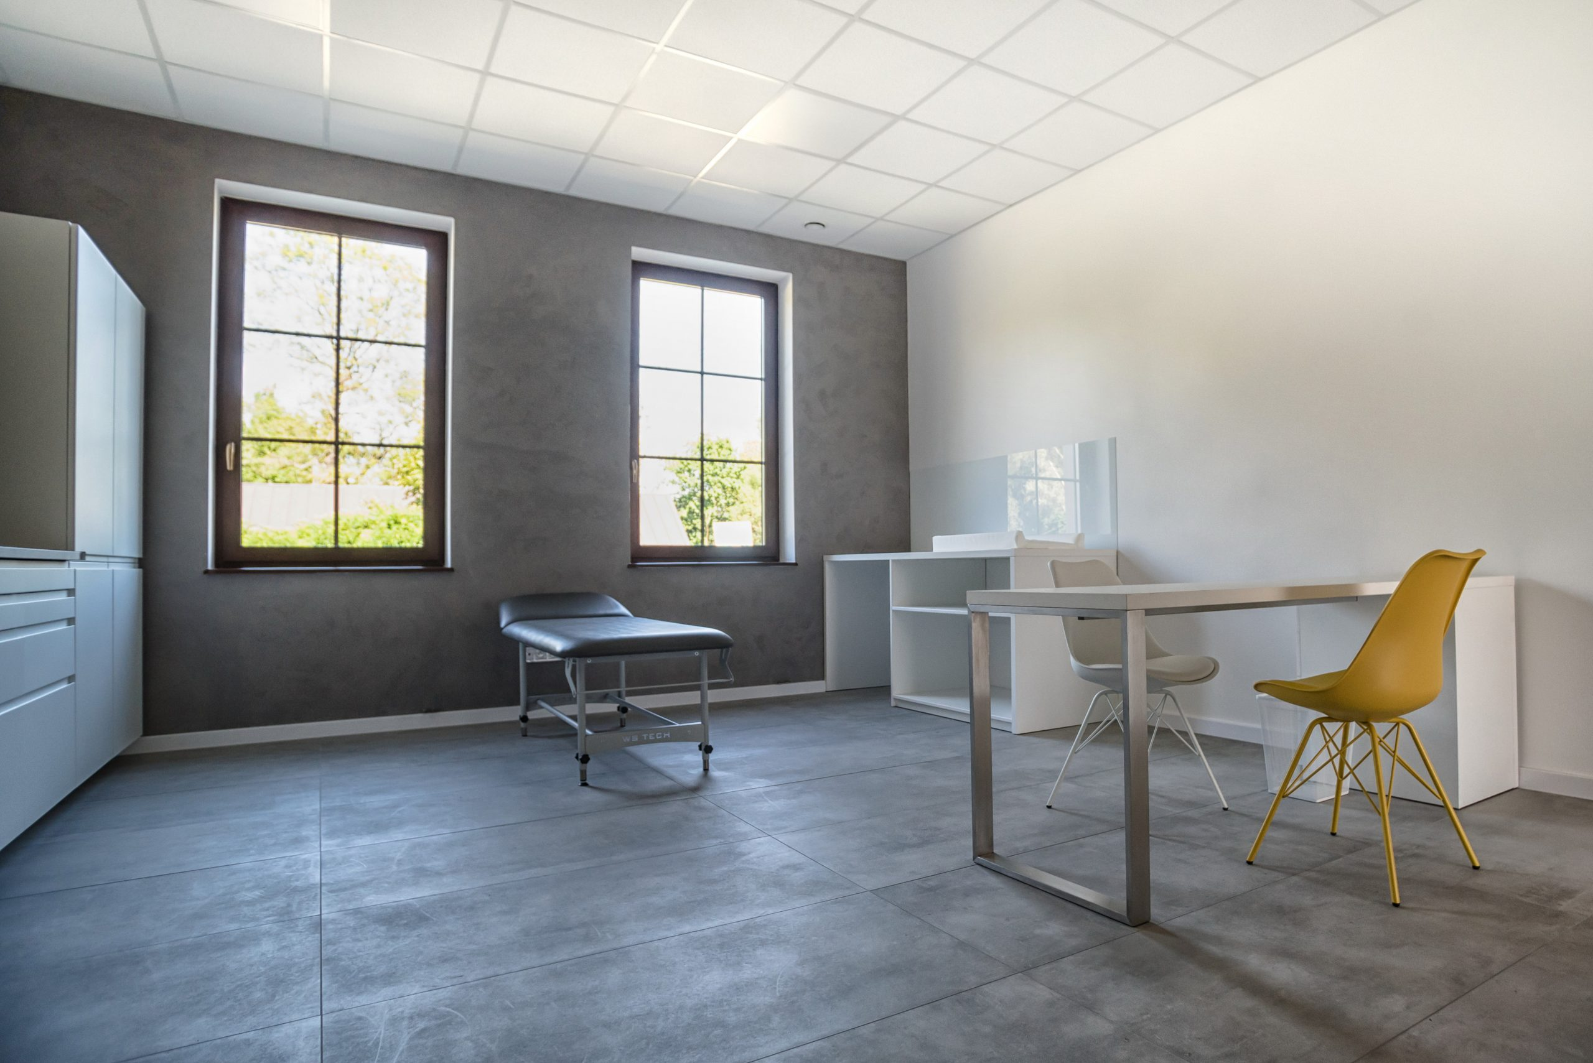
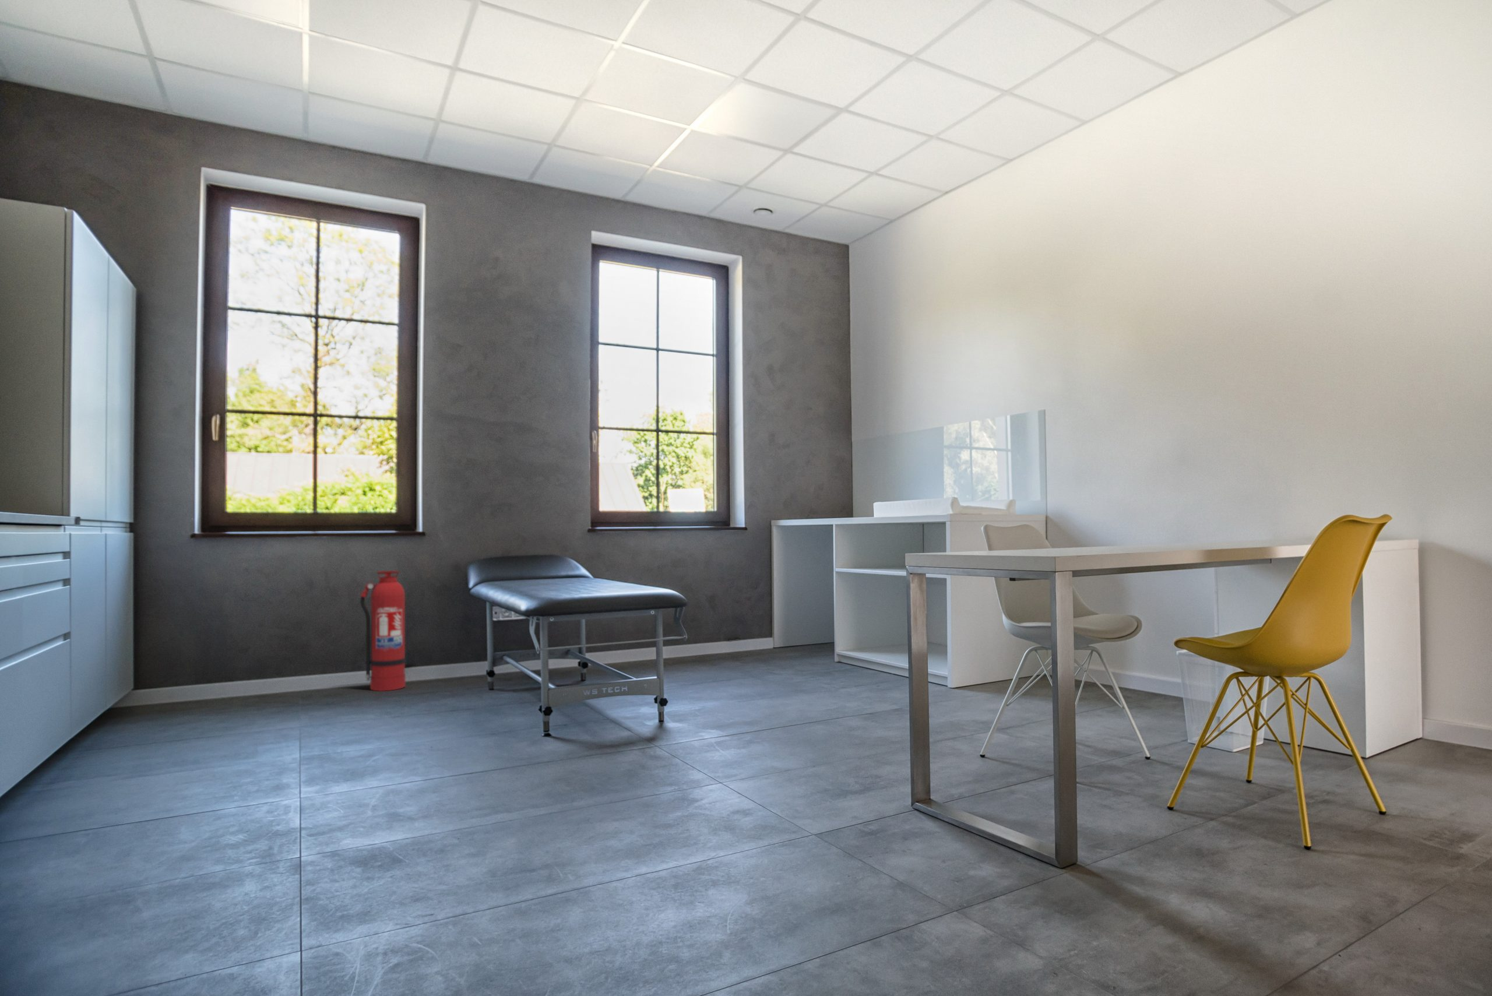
+ fire extinguisher [359,570,406,691]
